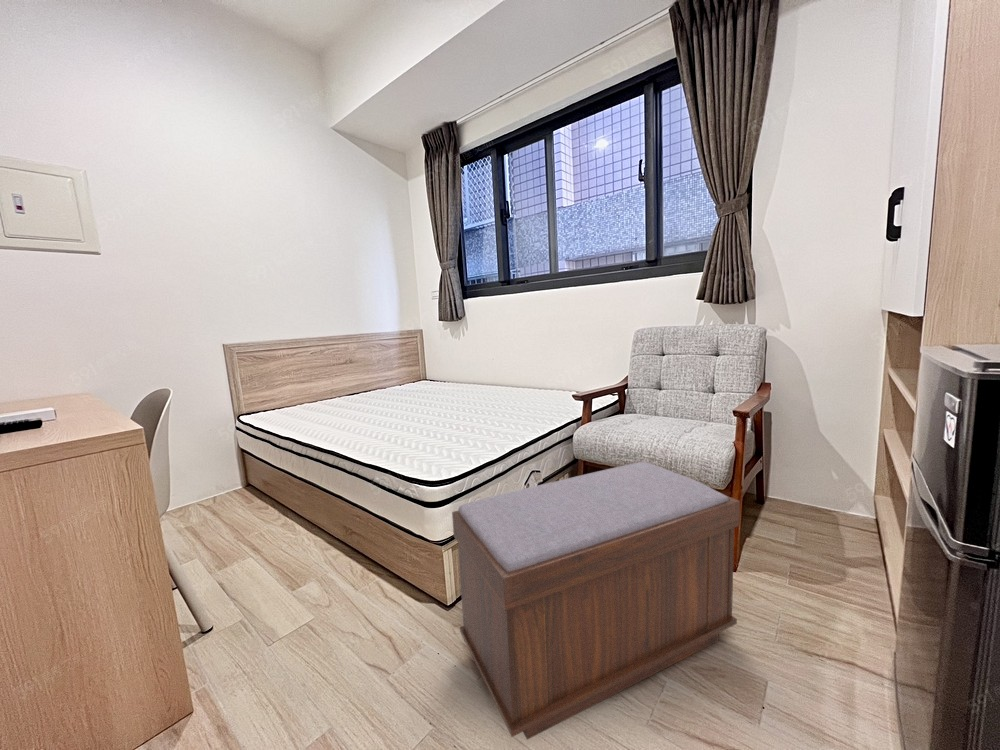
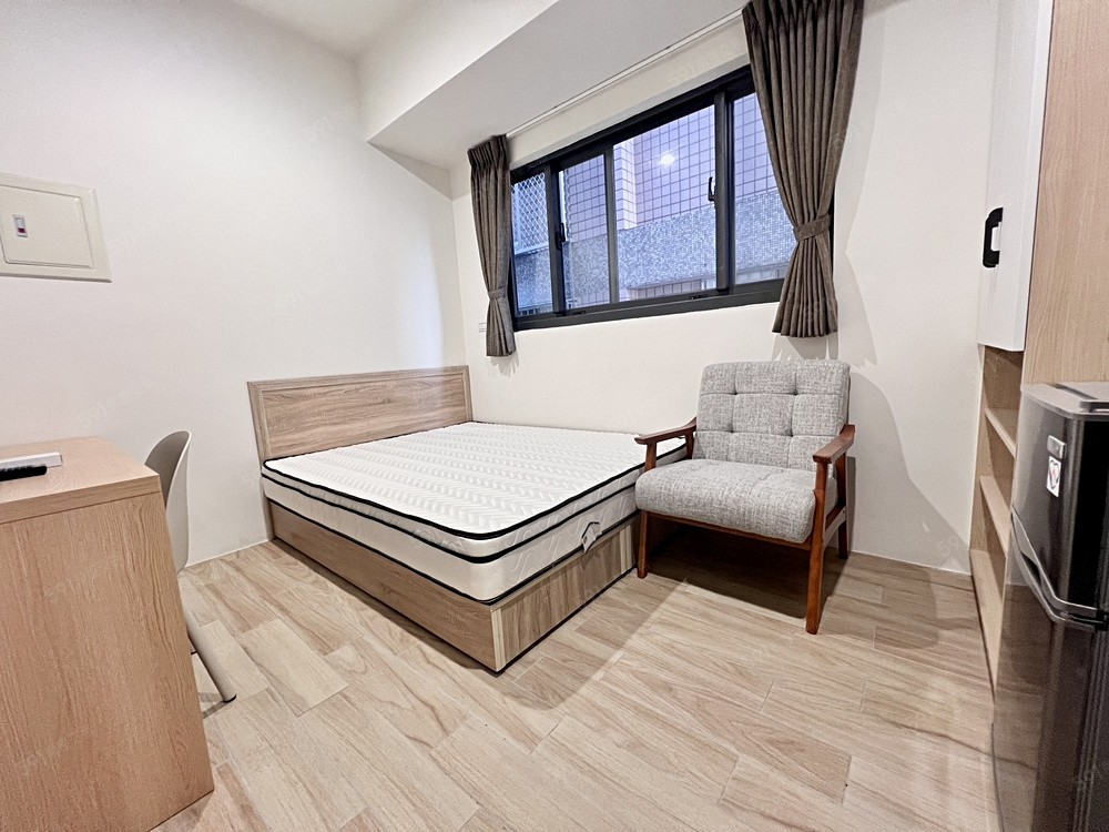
- bench [451,461,741,741]
